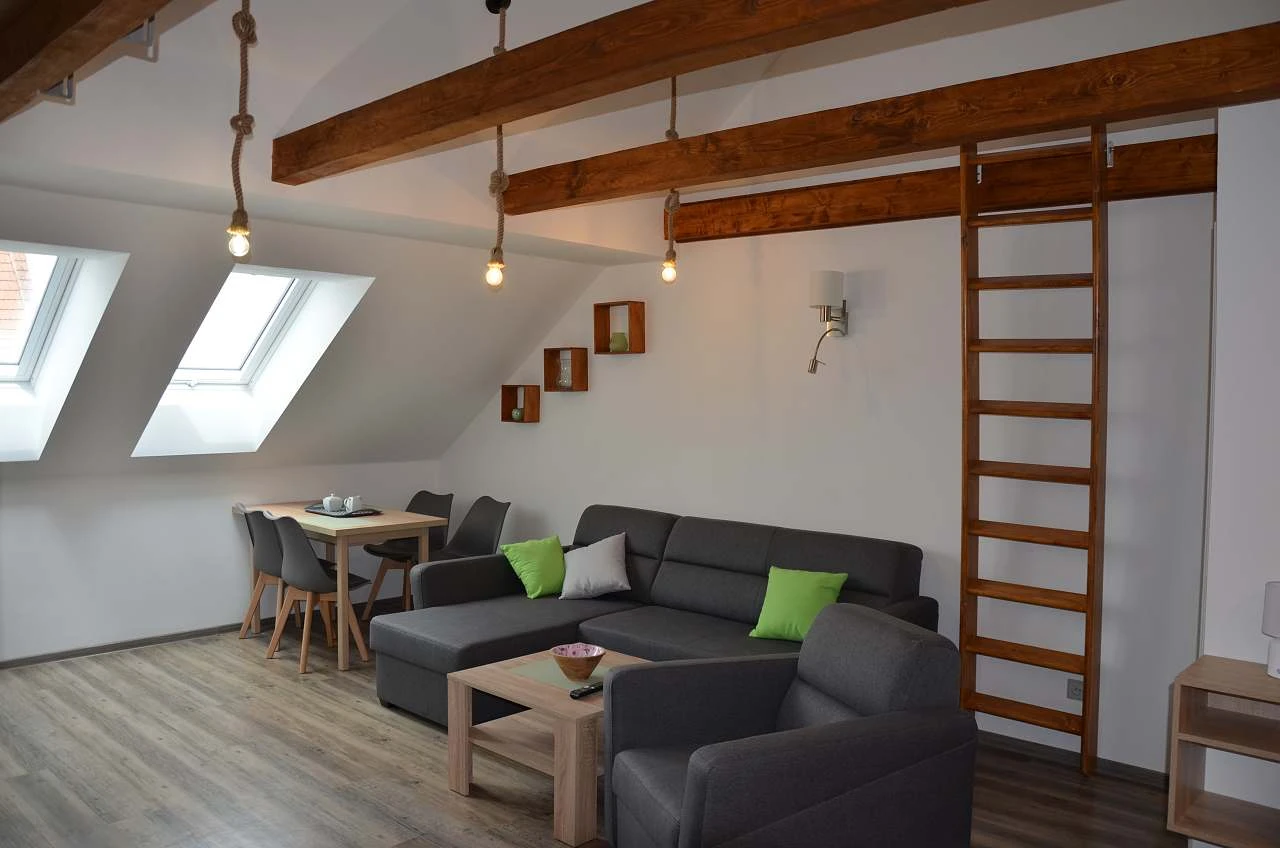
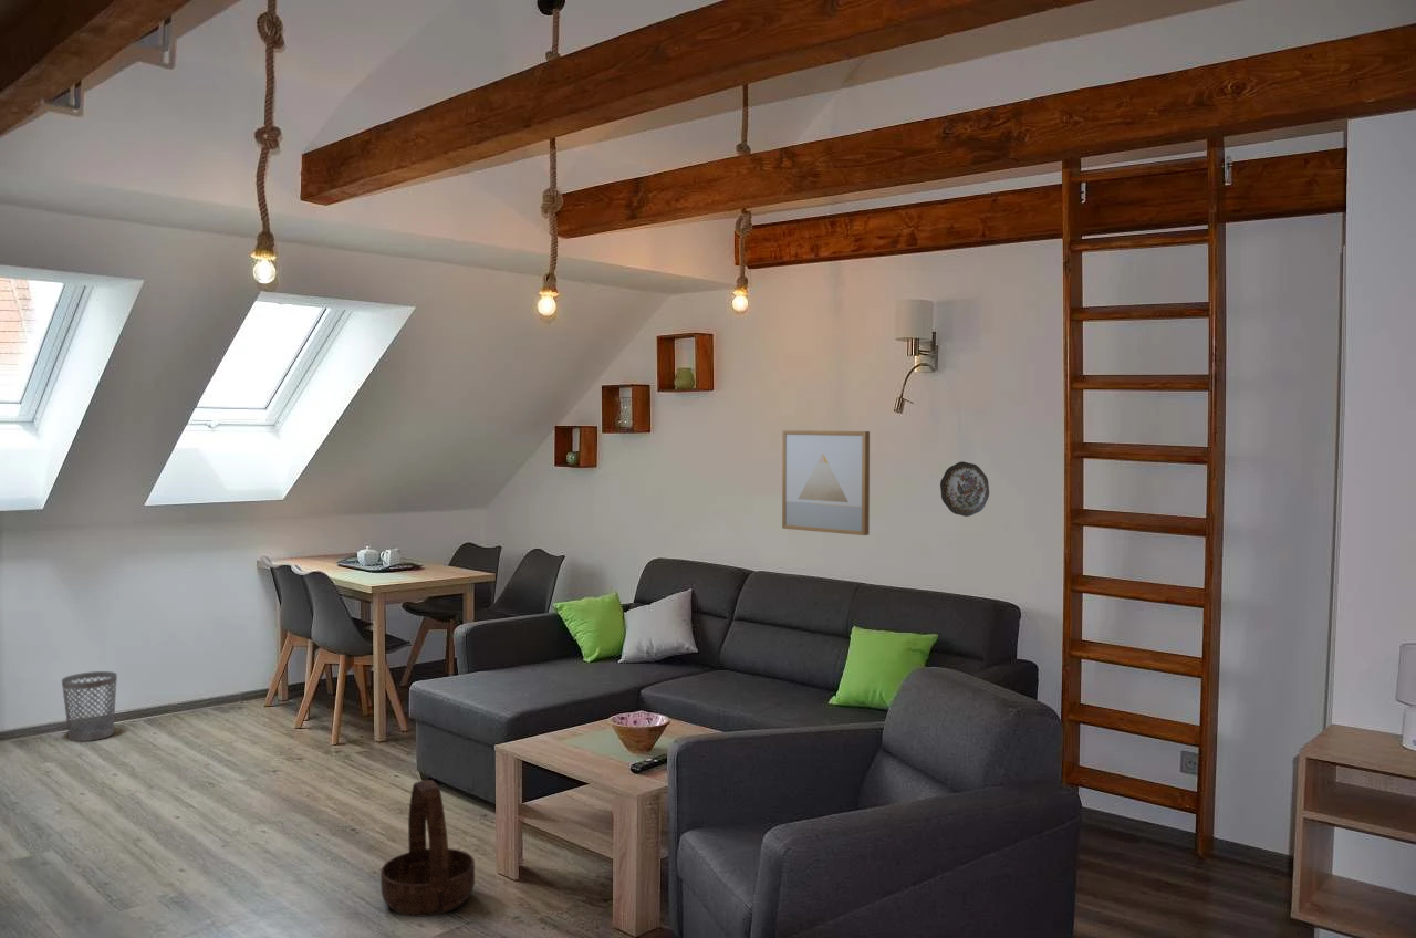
+ basket [379,779,476,918]
+ wastebasket [61,670,118,742]
+ wall art [781,429,871,536]
+ decorative plate [939,460,990,518]
